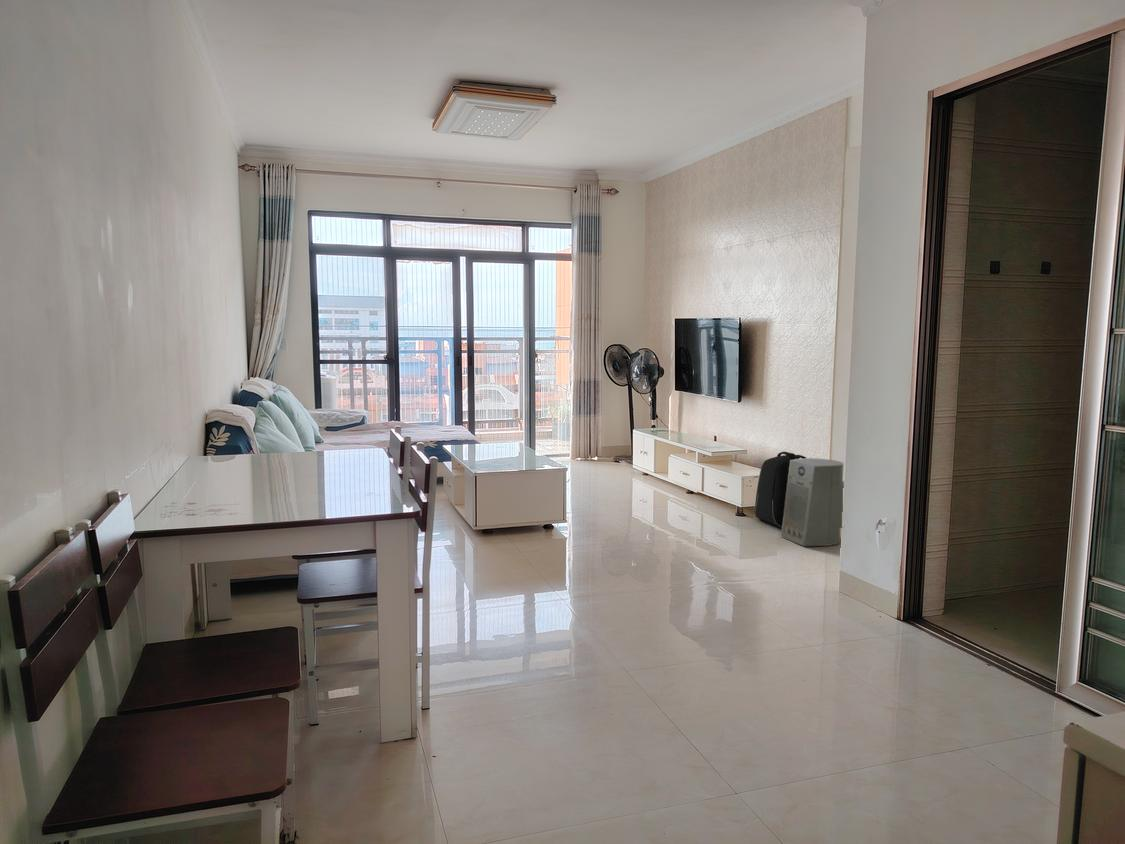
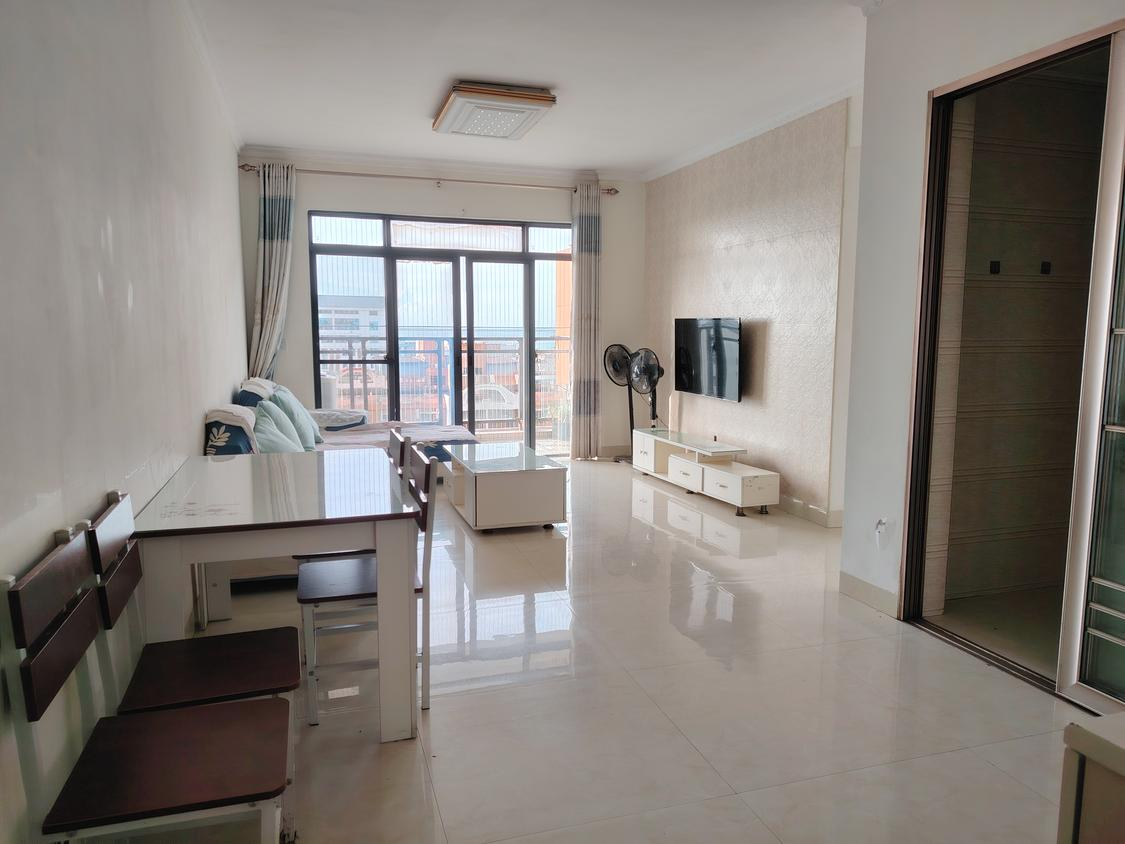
- backpack [754,451,807,529]
- fan [780,457,845,547]
